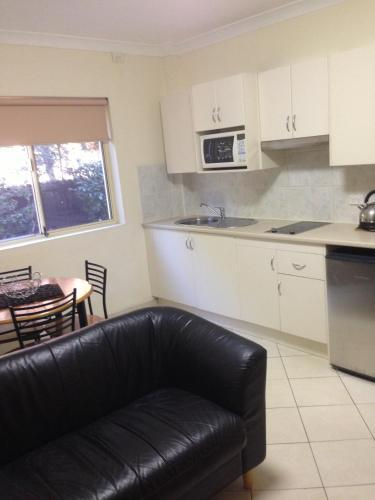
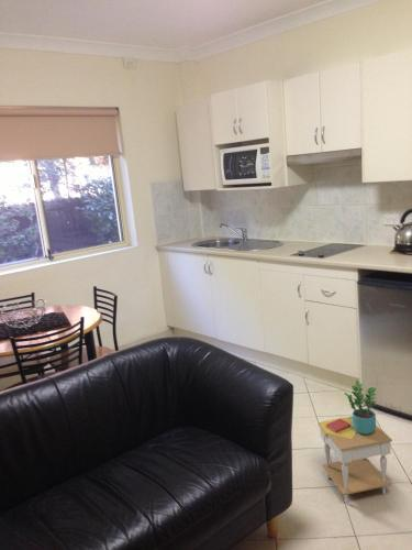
+ side table [318,380,393,504]
